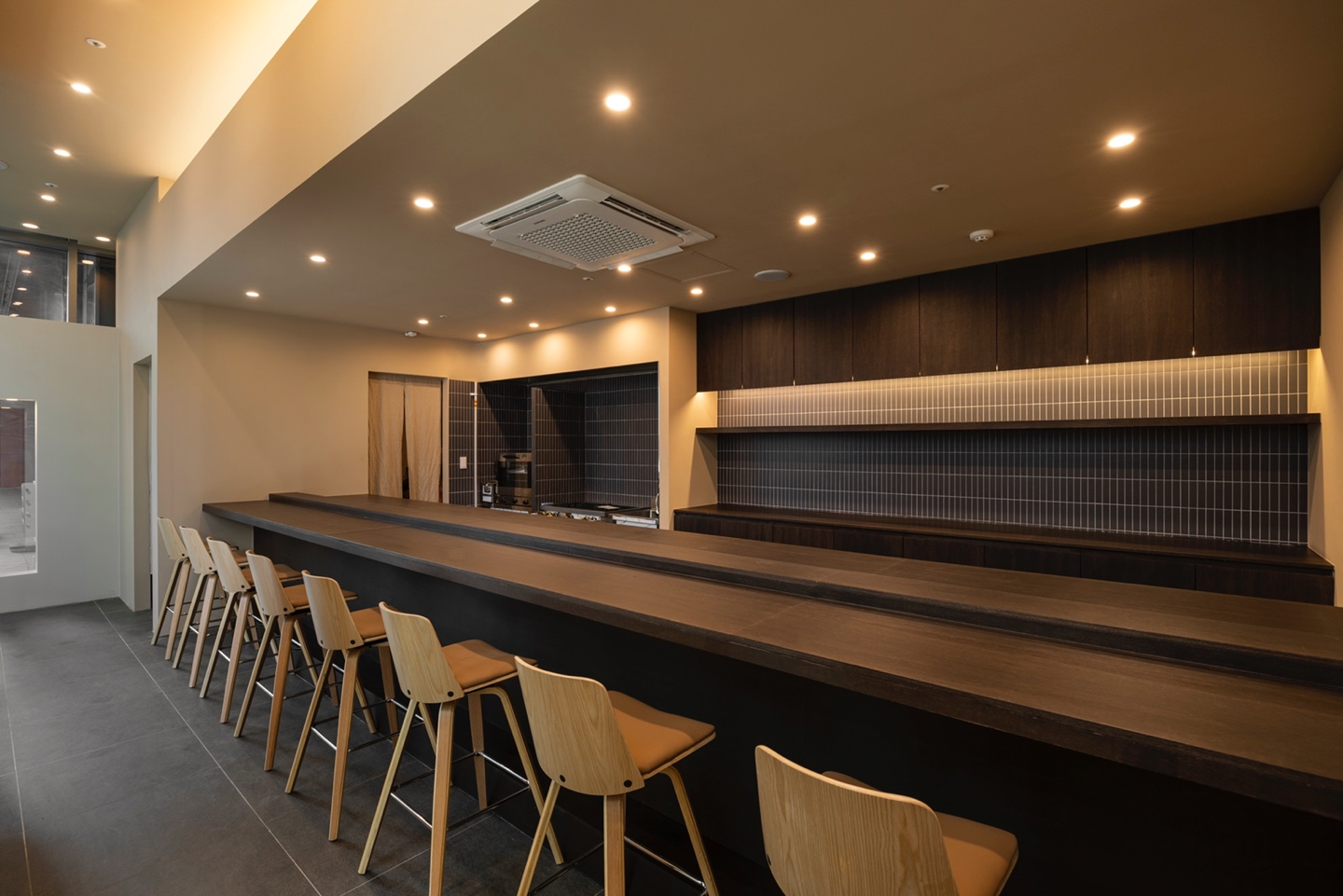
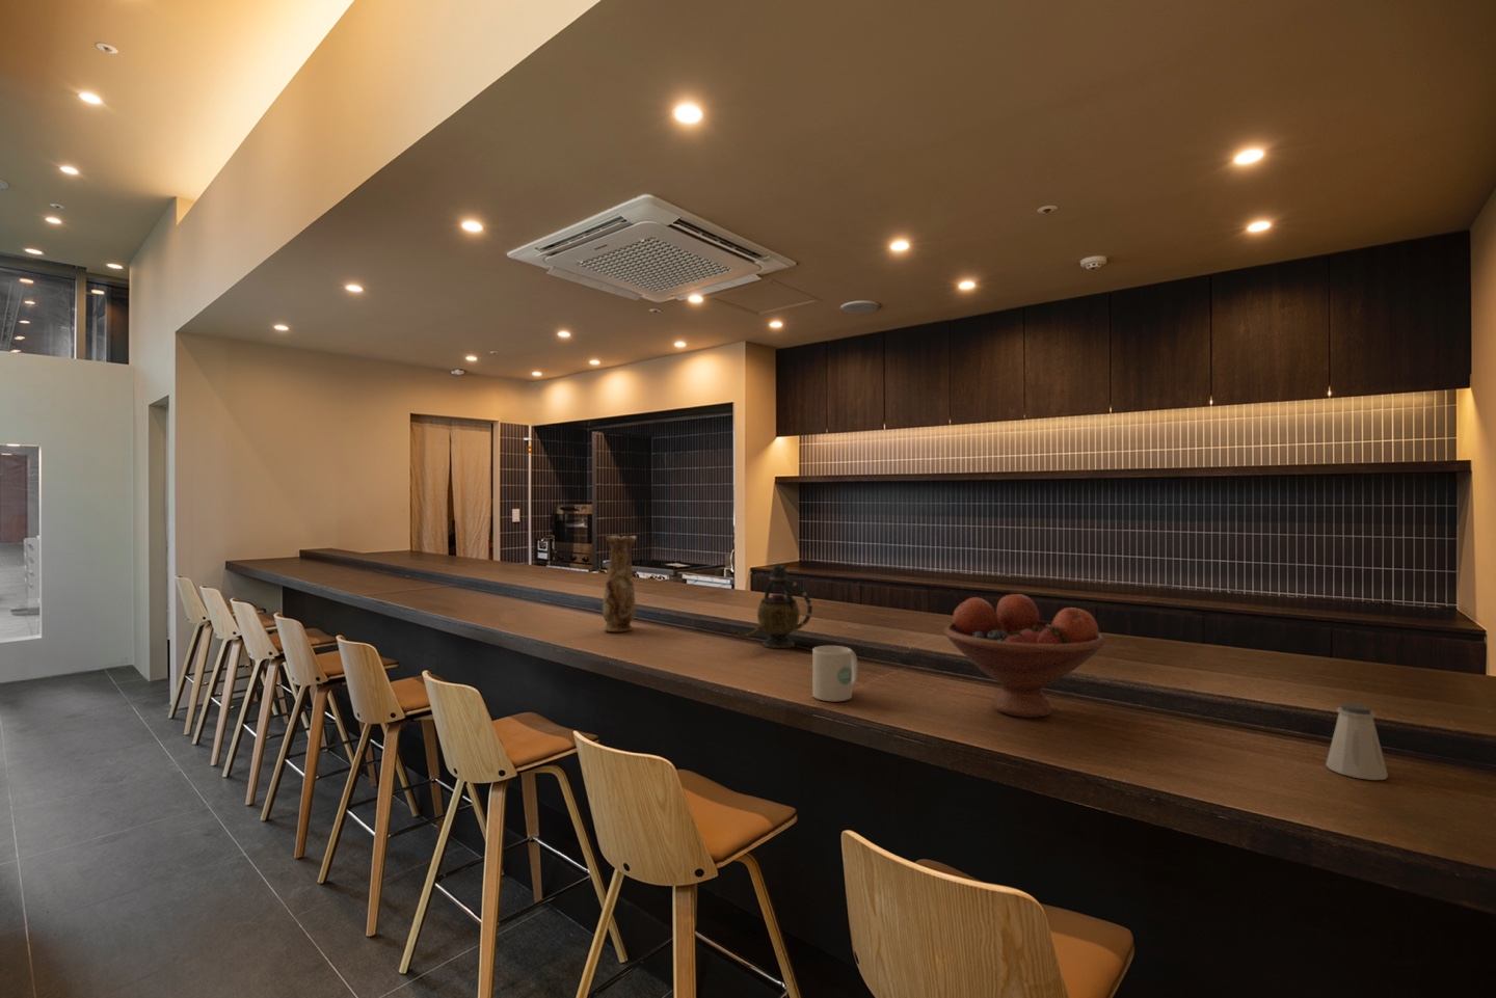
+ teapot [733,561,813,649]
+ saltshaker [1324,702,1389,781]
+ vase [602,535,638,633]
+ fruit bowl [943,593,1106,718]
+ mug [811,645,858,702]
